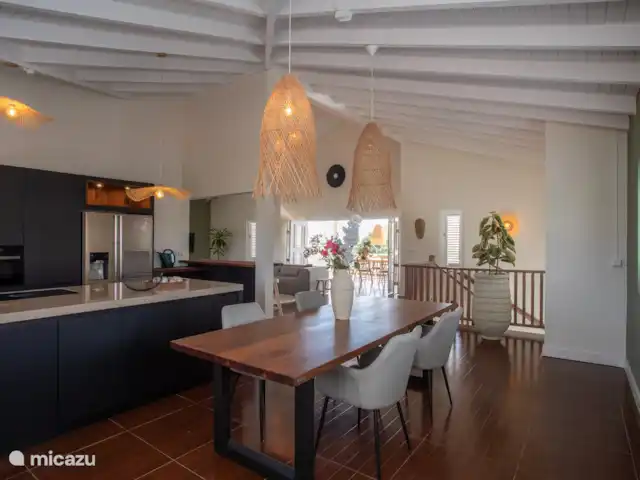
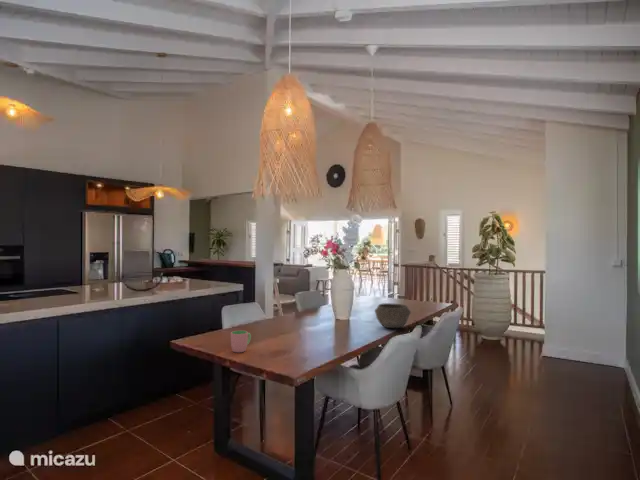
+ cup [230,330,252,353]
+ bowl [374,302,412,329]
